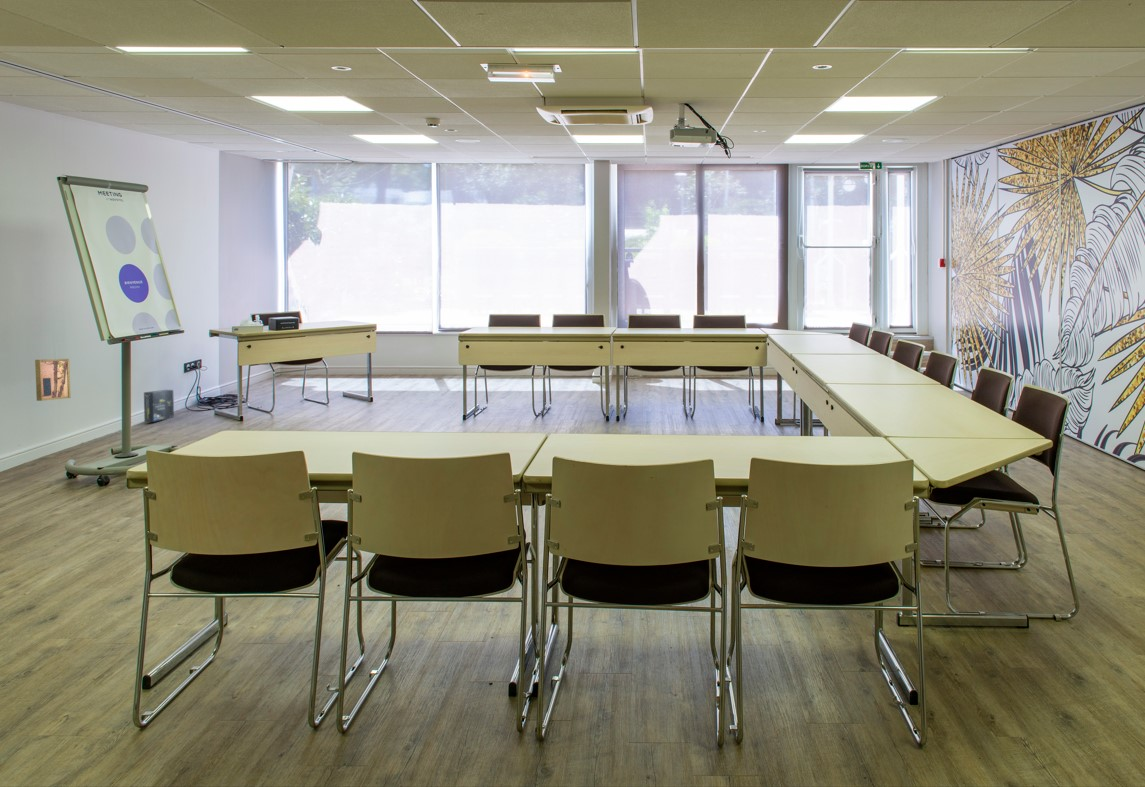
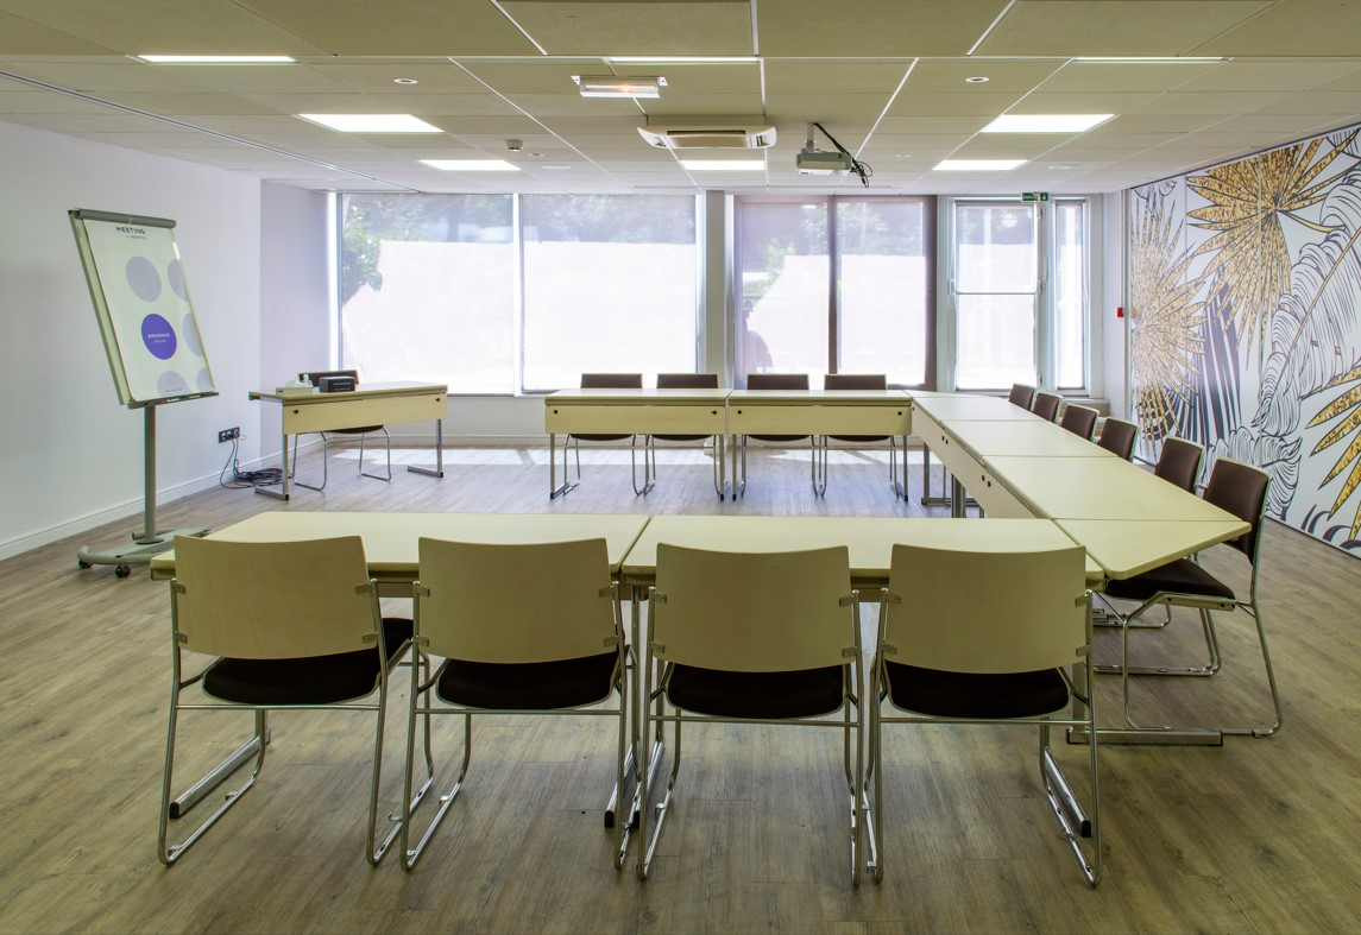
- wall art [34,358,72,402]
- box [143,389,175,423]
